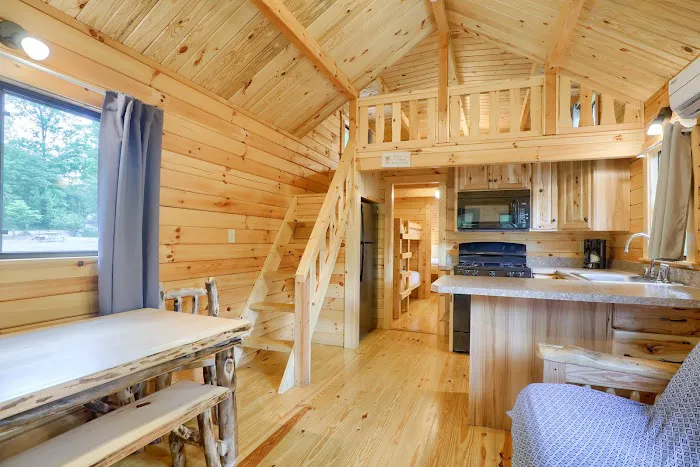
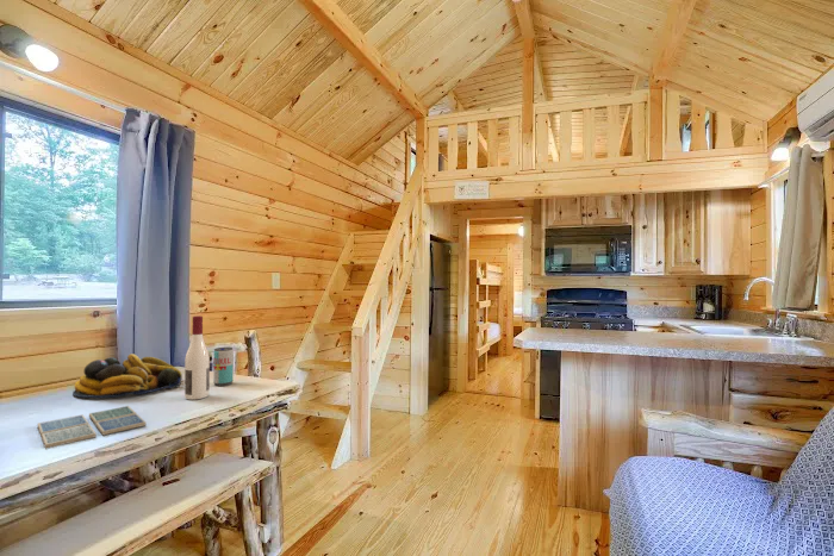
+ alcohol [183,314,211,401]
+ drink coaster [37,405,147,449]
+ fruit bowl [71,352,183,399]
+ beverage can [212,346,235,387]
